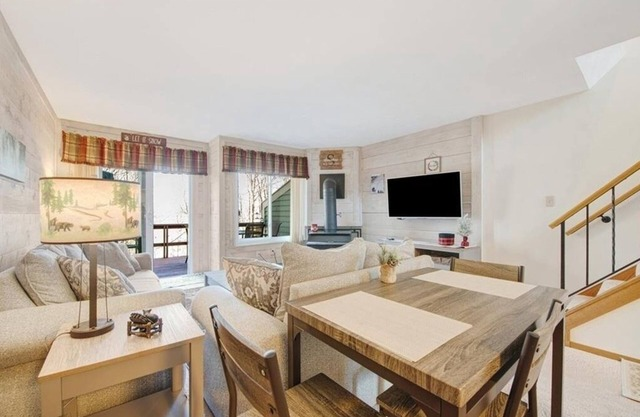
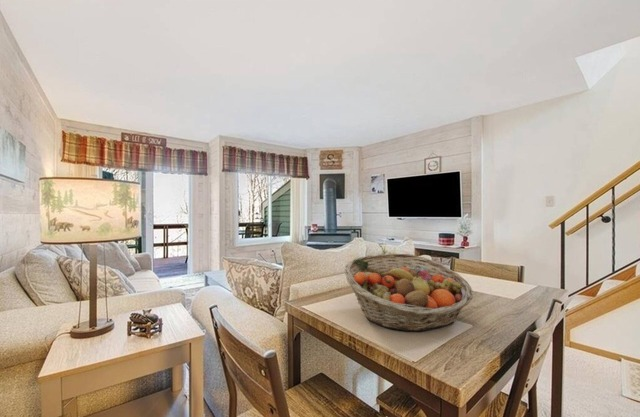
+ fruit basket [343,252,474,332]
